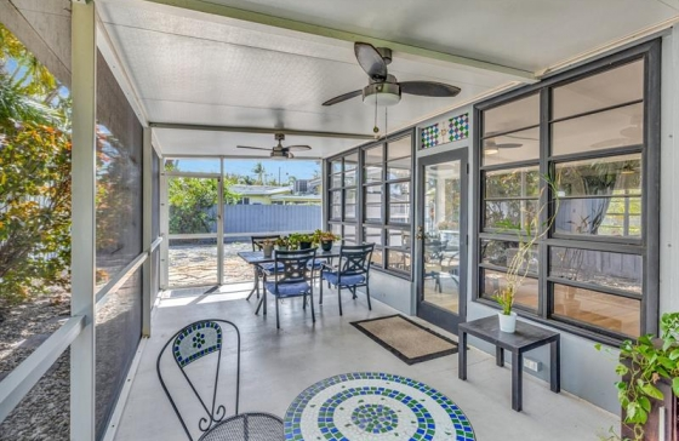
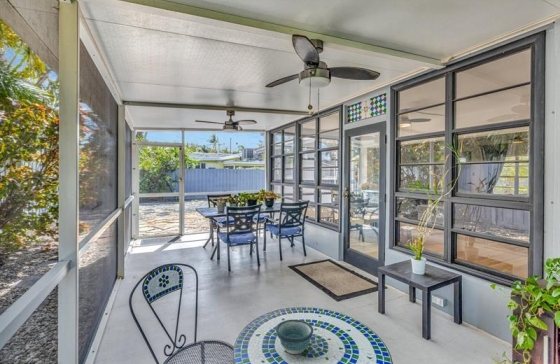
+ bowl [275,319,314,355]
